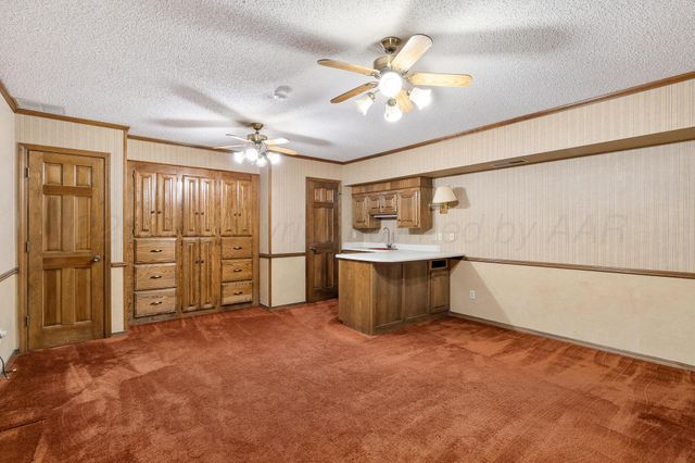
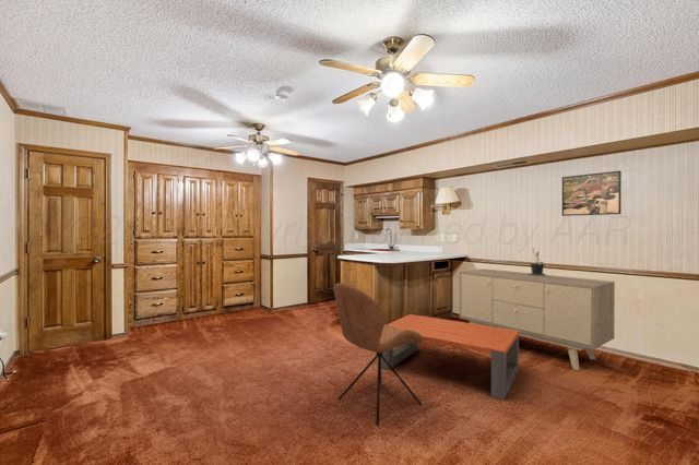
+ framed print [561,169,623,217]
+ chair [332,282,424,427]
+ potted plant [526,248,546,276]
+ sideboard [459,267,616,371]
+ coffee table [381,313,520,401]
